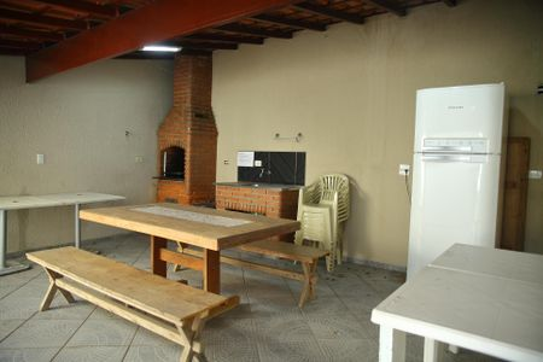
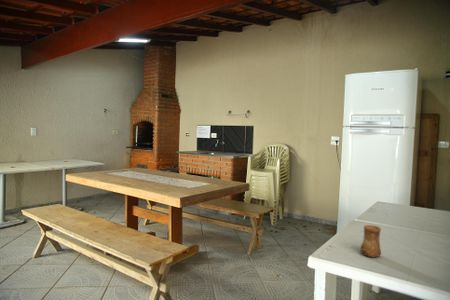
+ cup [360,224,382,258]
